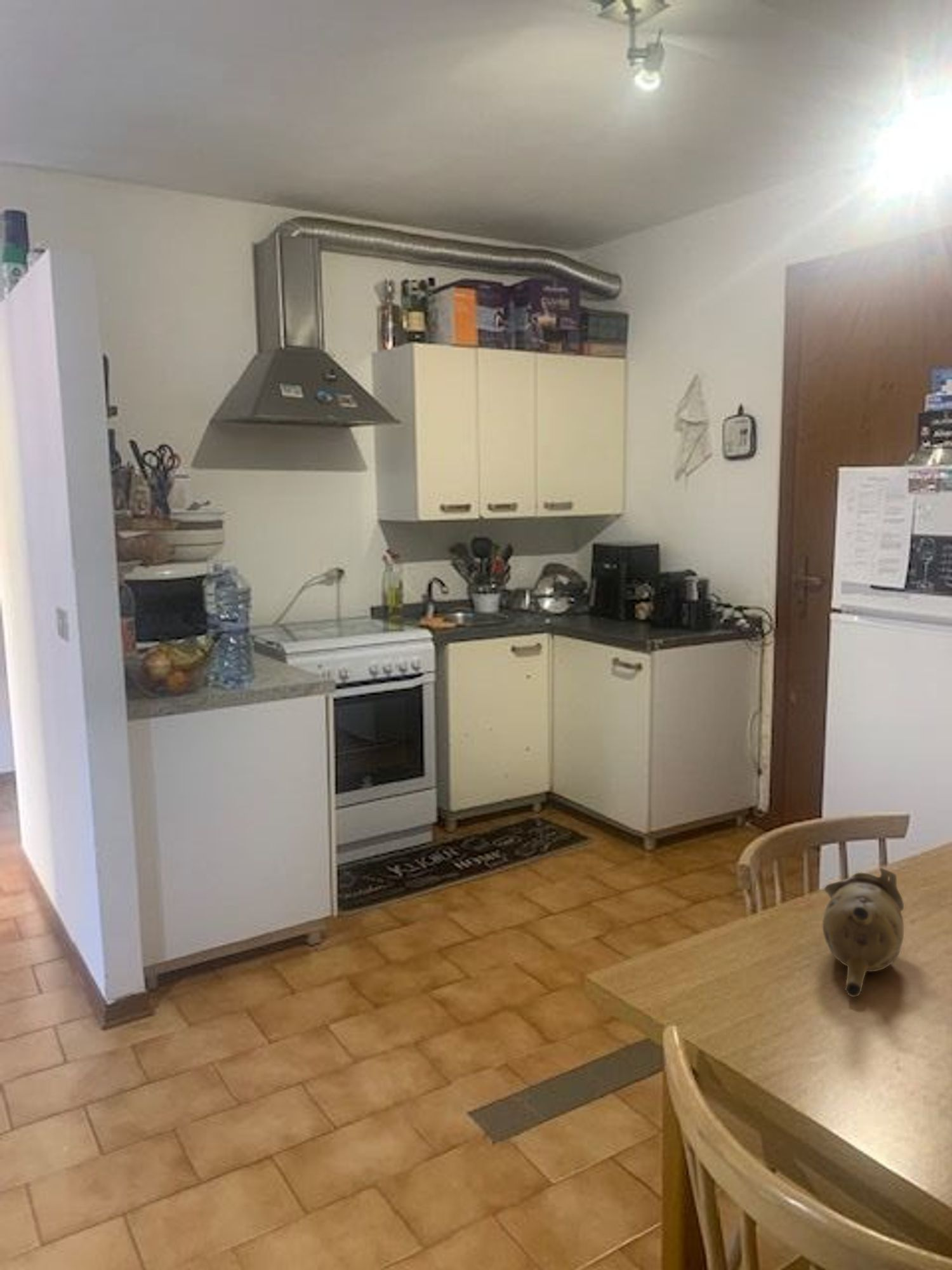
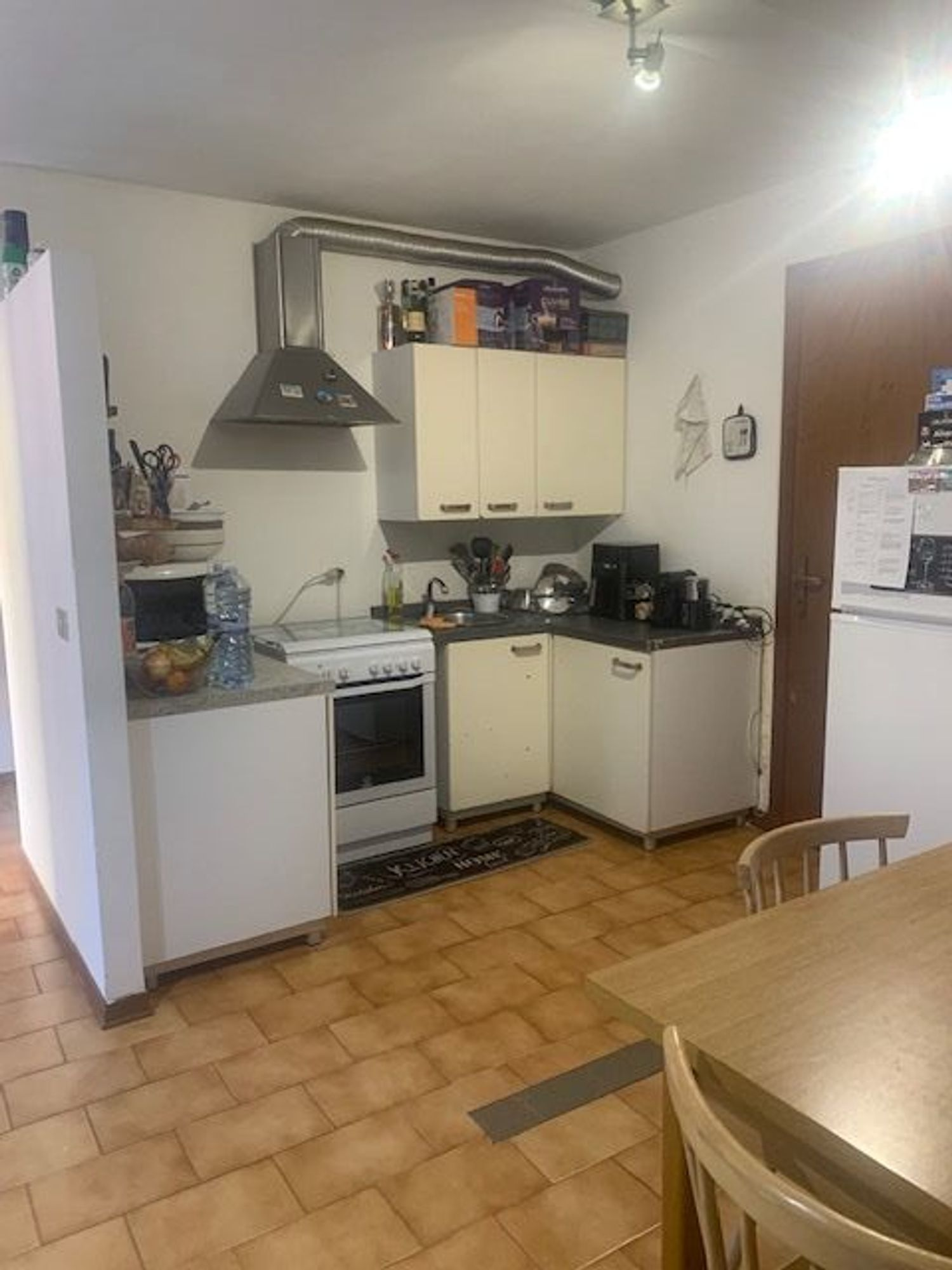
- teapot [822,867,904,998]
